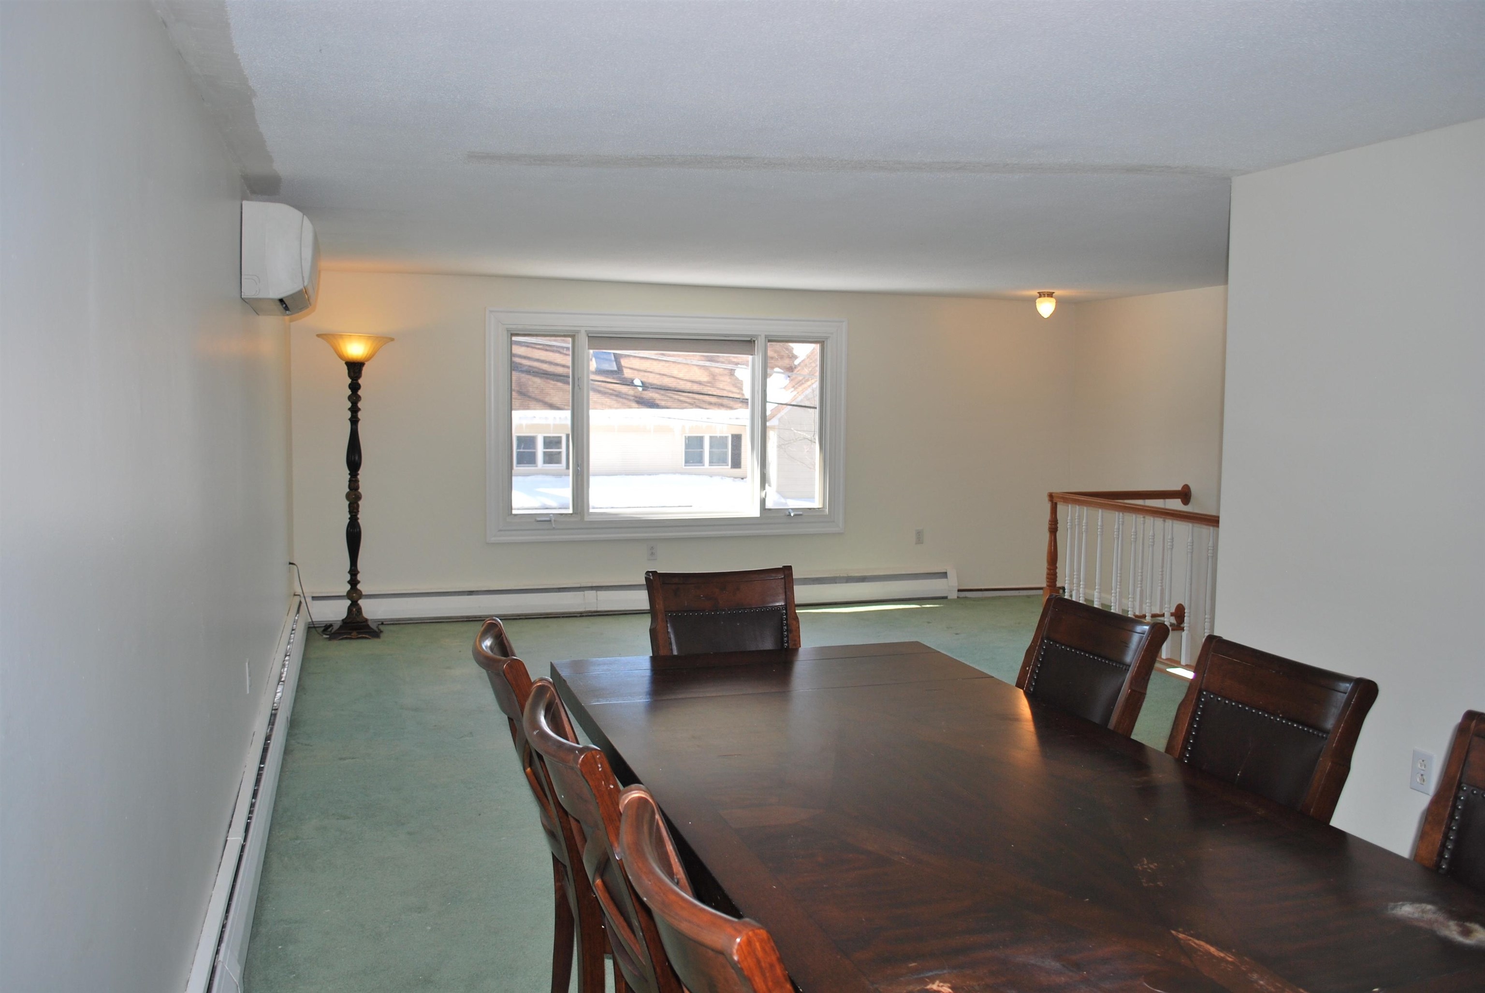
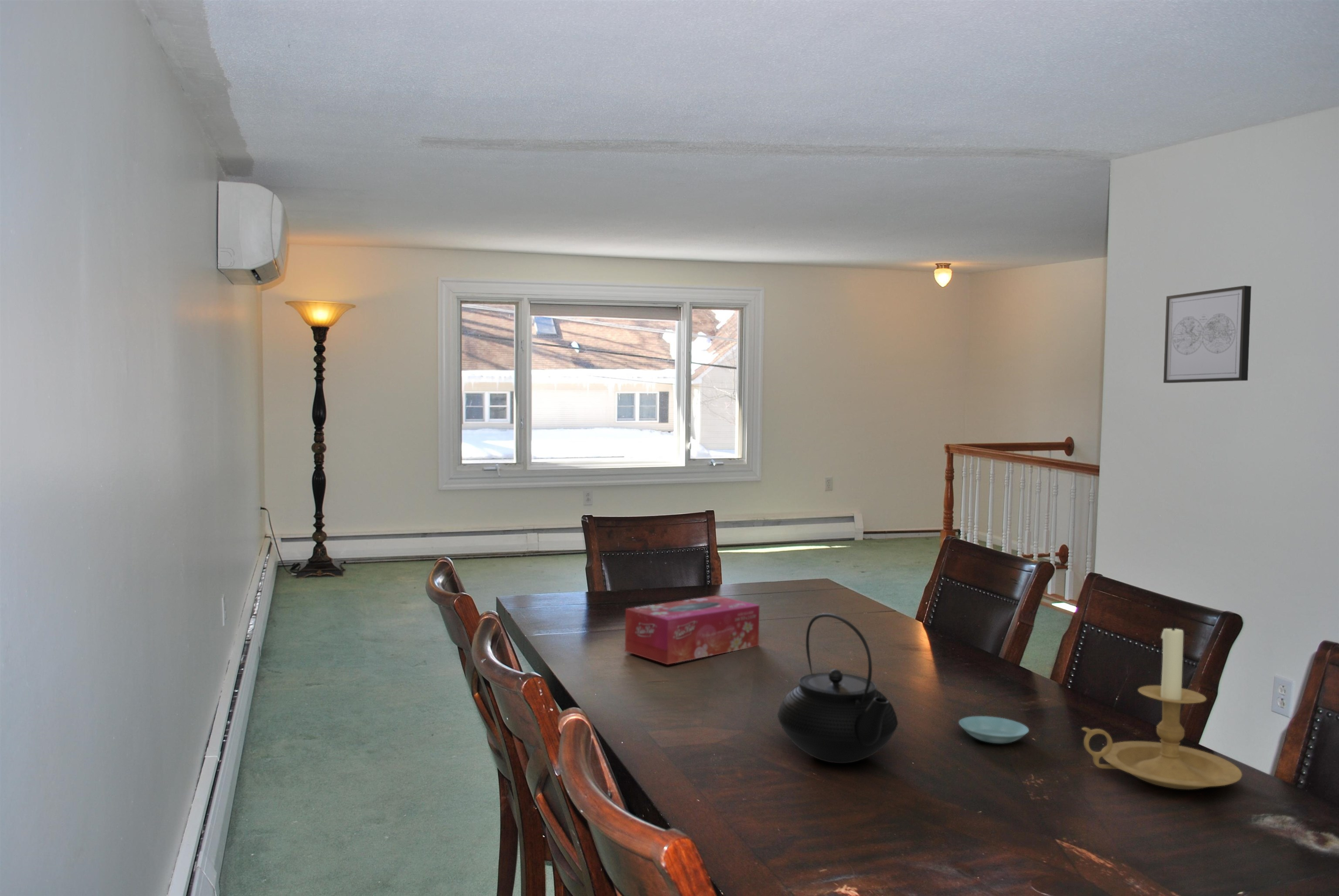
+ saucer [958,716,1030,744]
+ tissue box [625,595,760,665]
+ candle holder [1081,622,1243,790]
+ wall art [1163,285,1252,384]
+ teapot [777,613,898,764]
